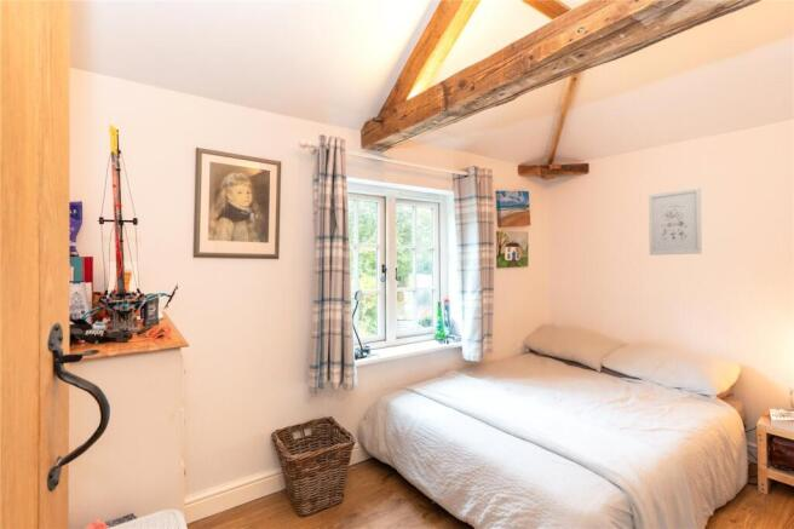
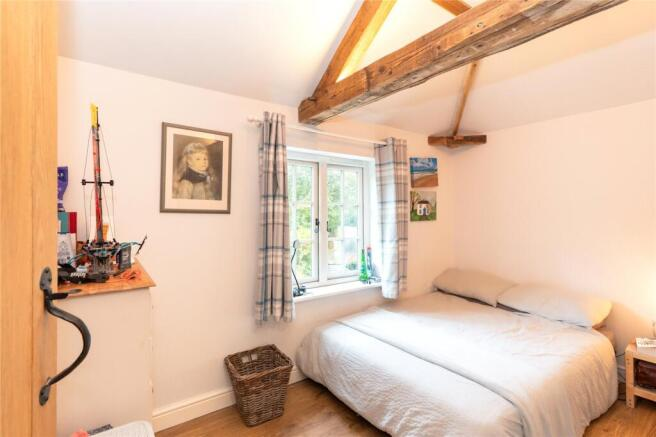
- wall art [648,186,703,257]
